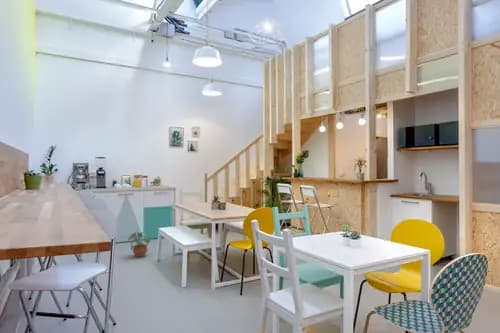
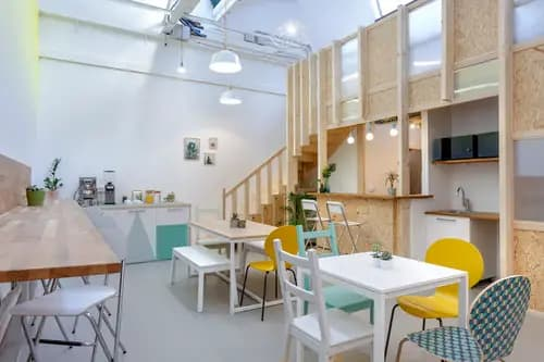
- potted plant [127,230,151,258]
